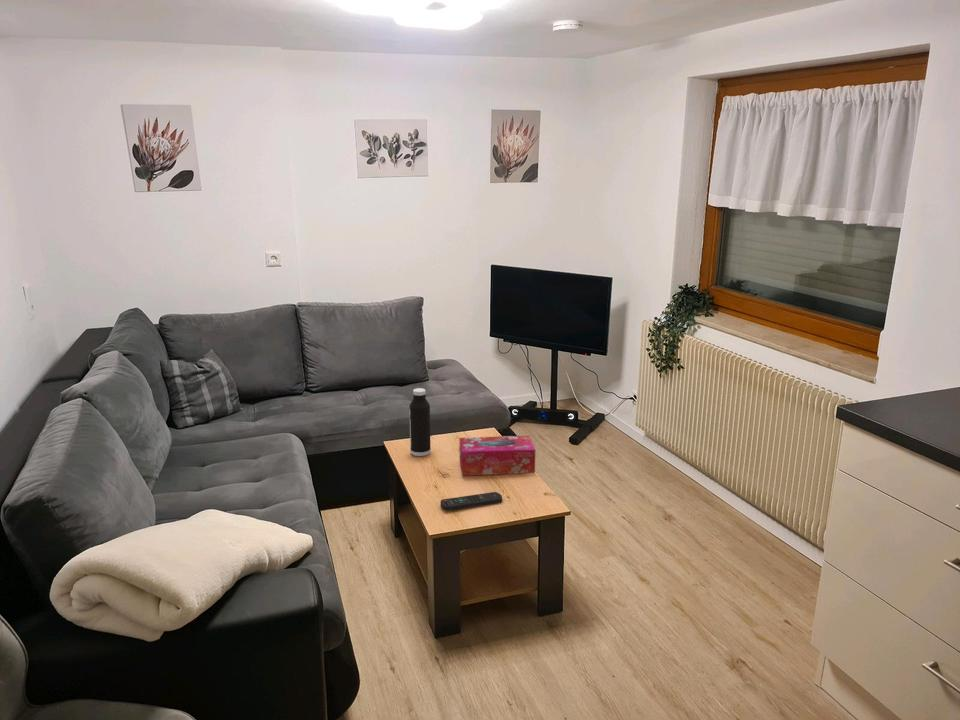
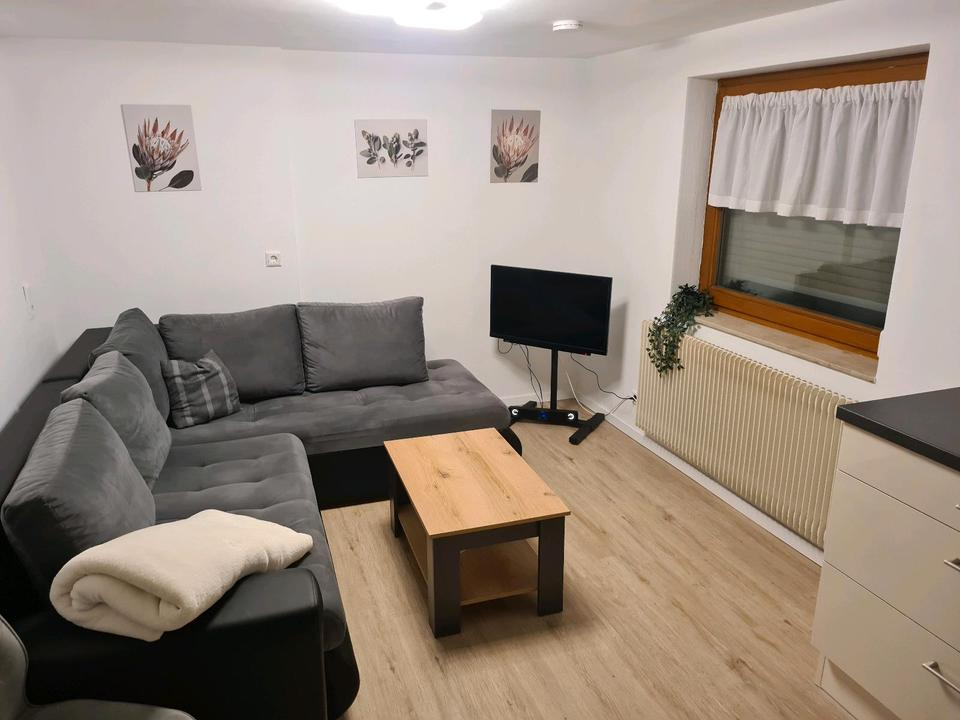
- remote control [440,491,503,512]
- tissue box [459,435,536,476]
- water bottle [409,387,432,457]
